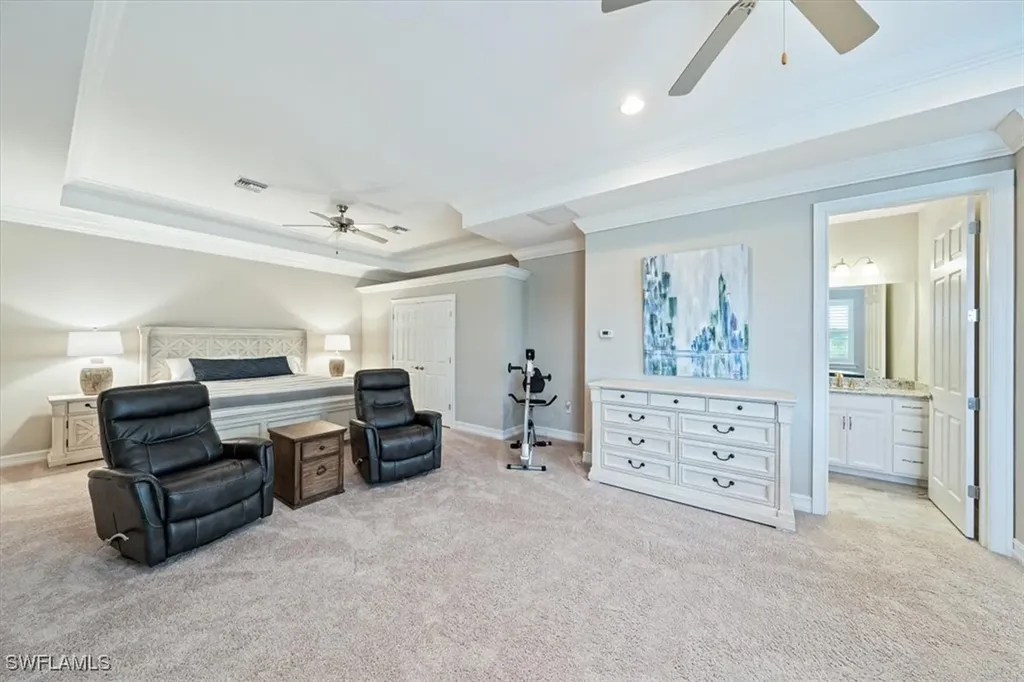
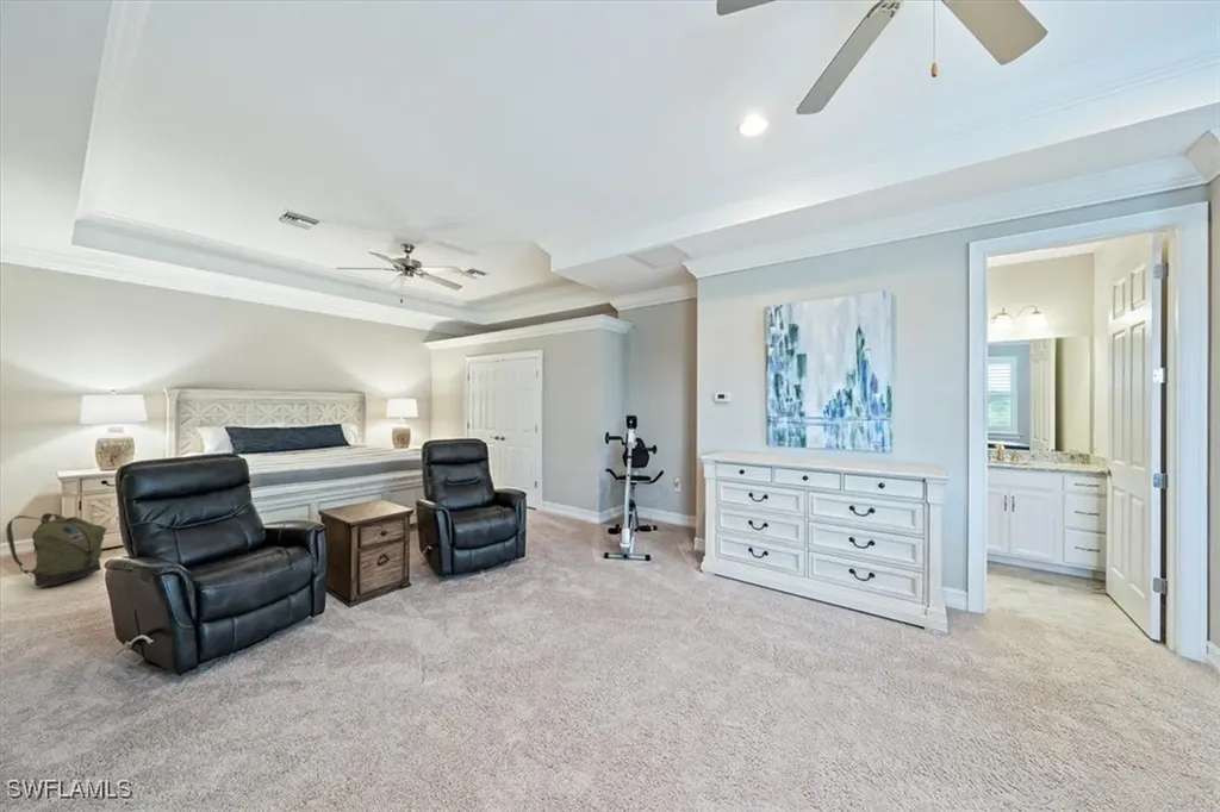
+ backpack [5,512,107,588]
